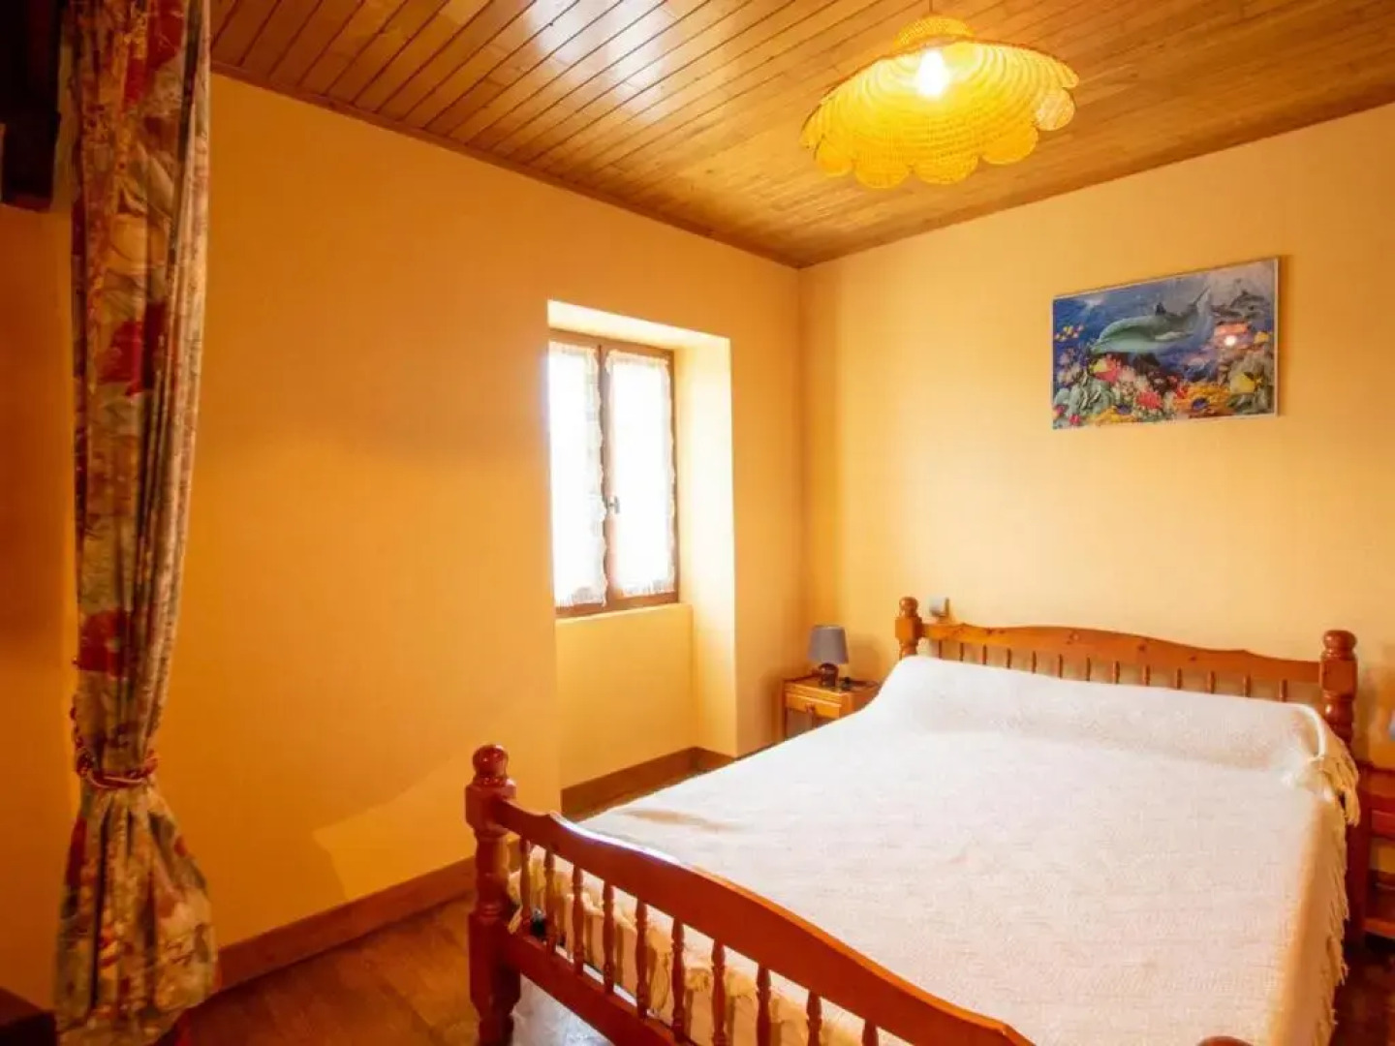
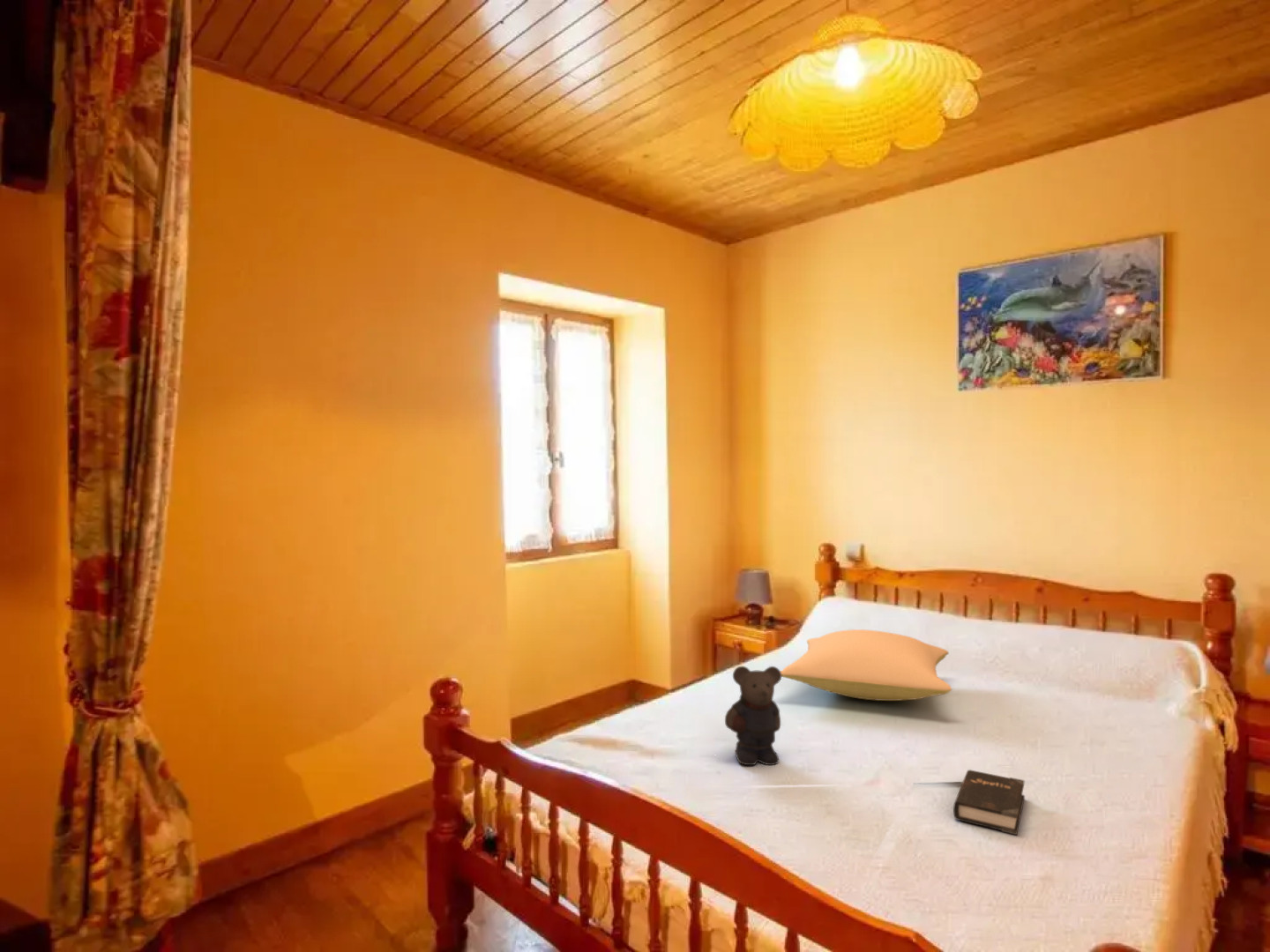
+ pillow [780,628,953,702]
+ bear [724,666,782,766]
+ hardback book [953,769,1026,836]
